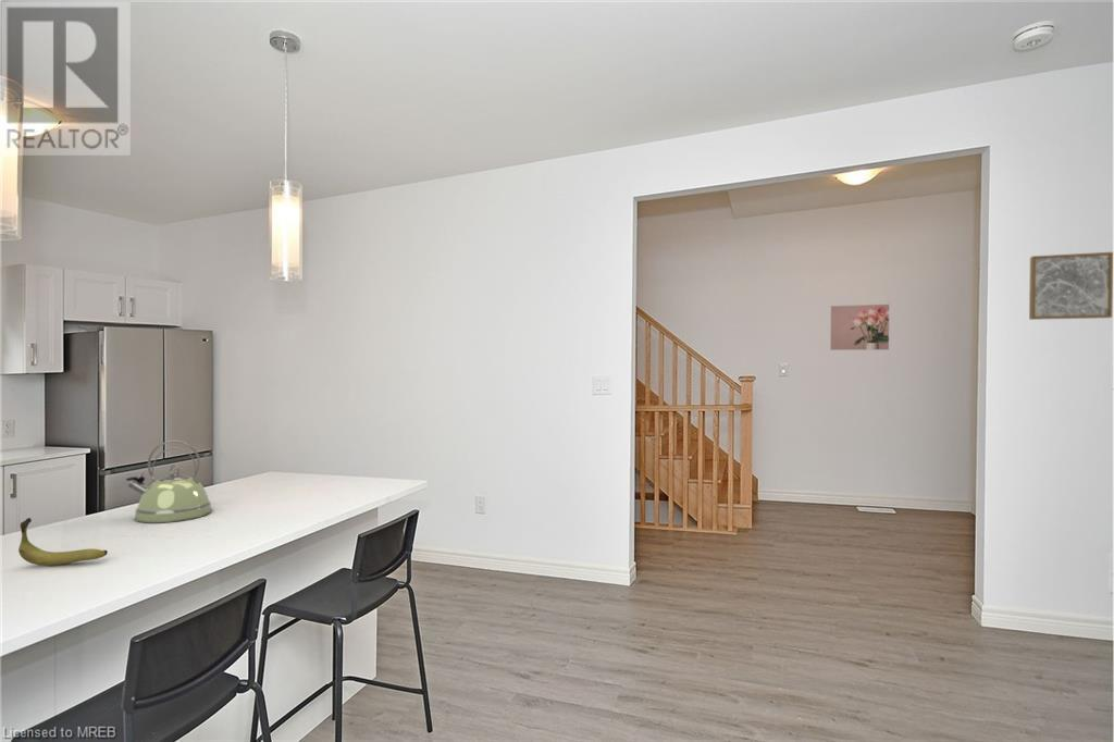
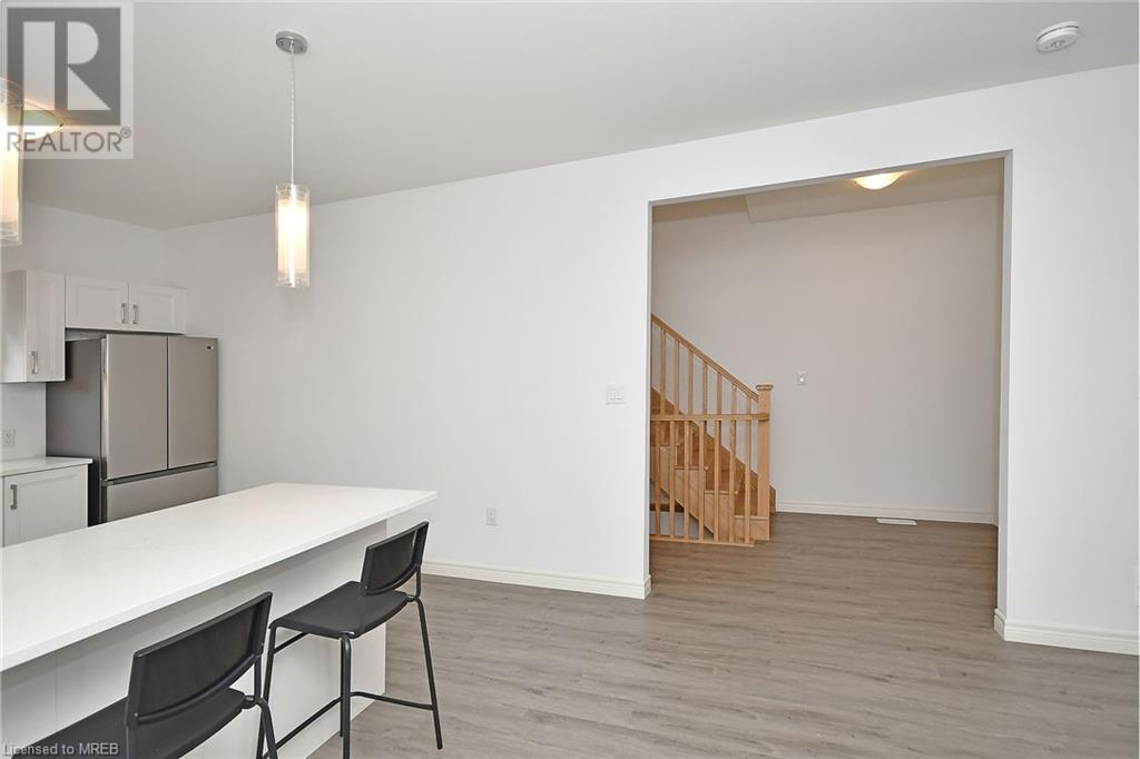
- banana [17,517,109,567]
- kettle [125,440,213,524]
- wall art [1028,251,1114,321]
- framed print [829,302,891,351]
